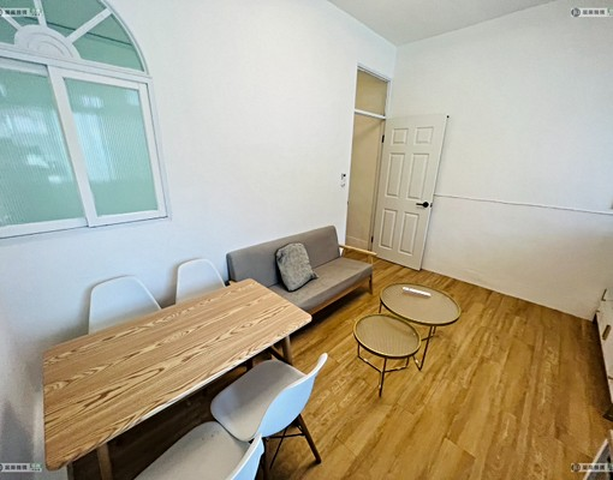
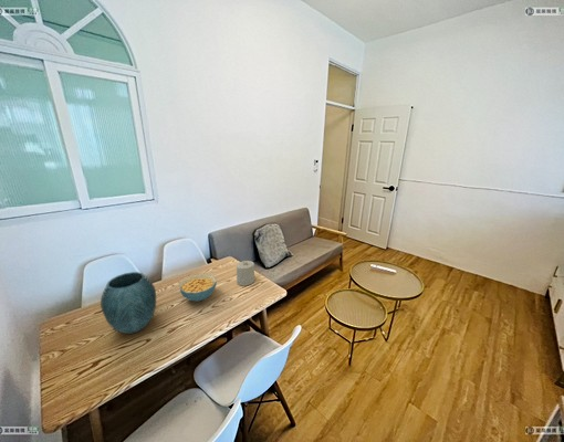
+ cereal bowl [178,273,218,302]
+ candle [236,260,255,287]
+ vase [100,271,157,335]
